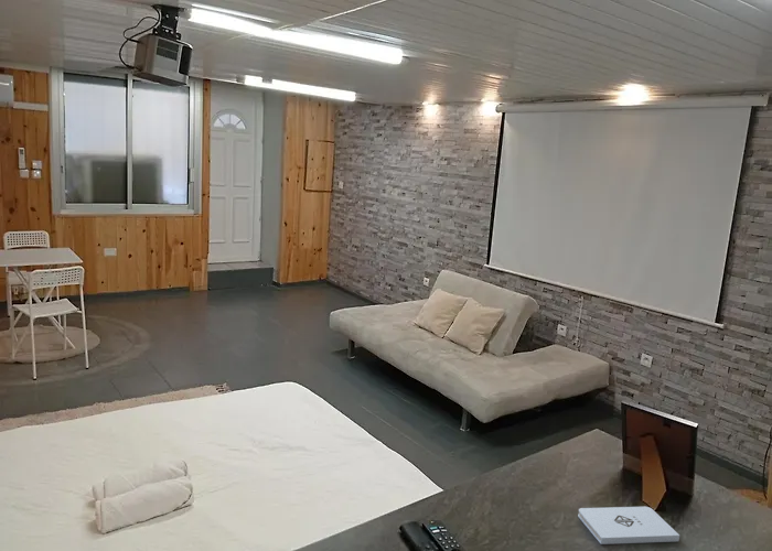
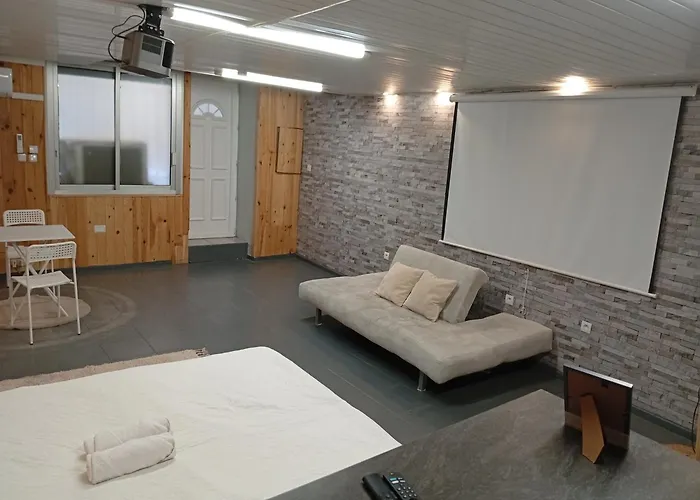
- notepad [577,506,680,545]
